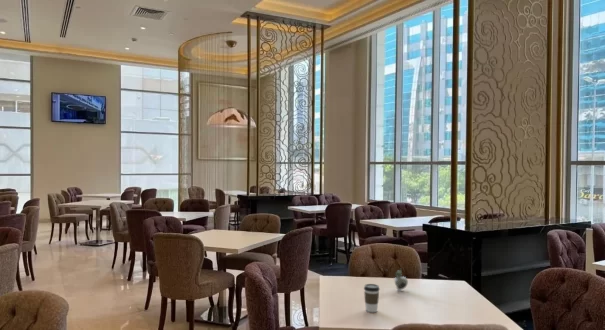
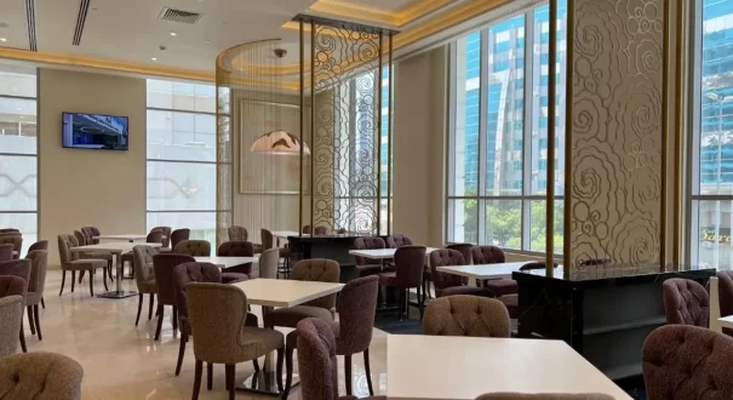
- coffee cup [363,283,381,313]
- succulent plant [385,268,409,291]
